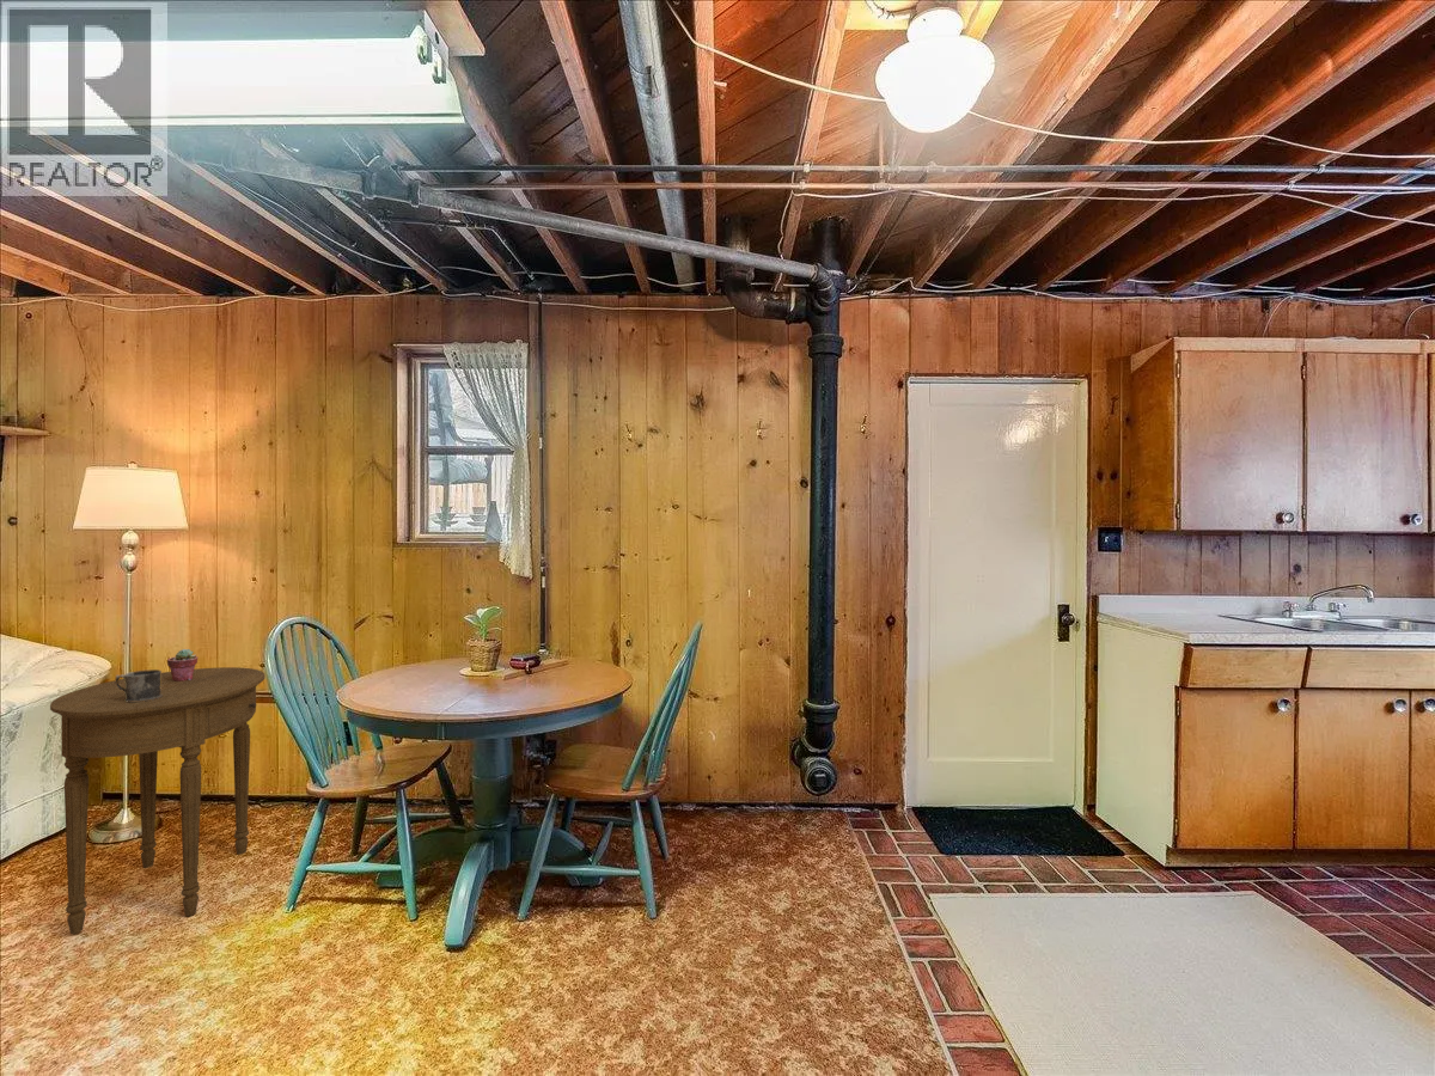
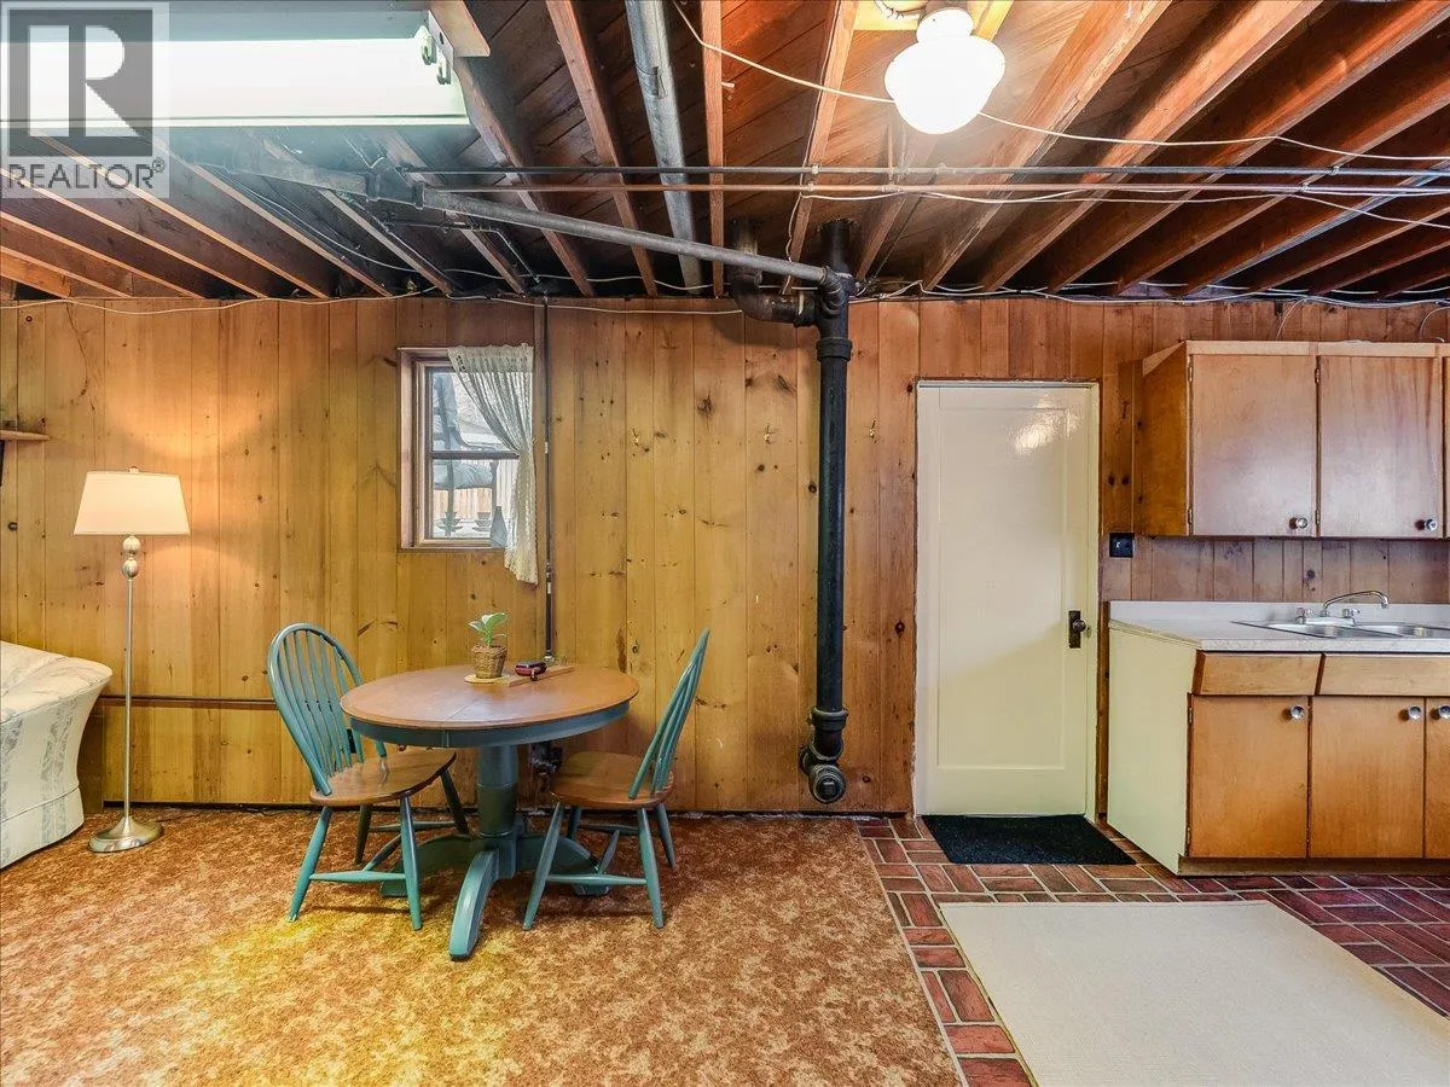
- mug [114,668,163,702]
- side table [49,666,265,935]
- potted succulent [166,648,199,681]
